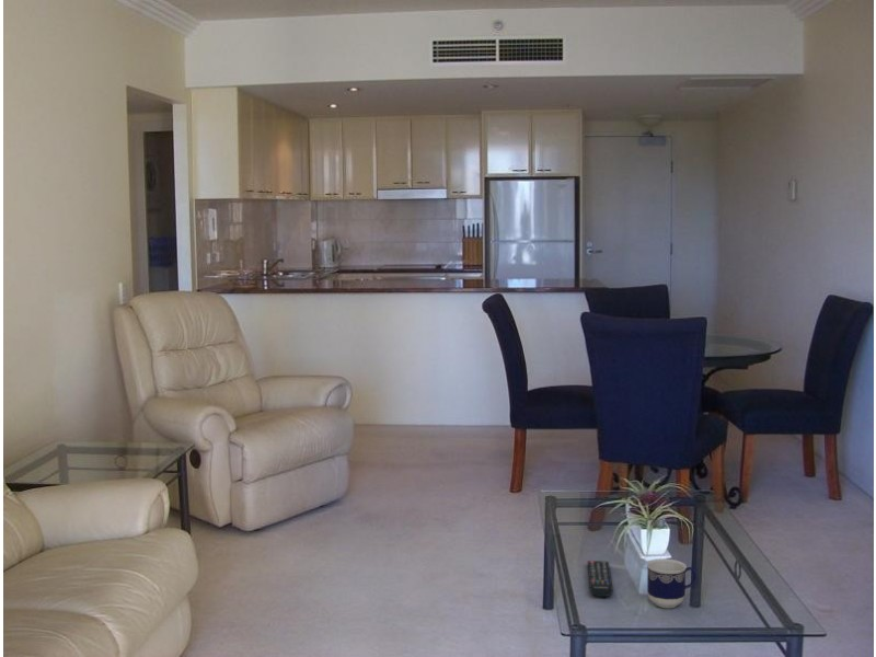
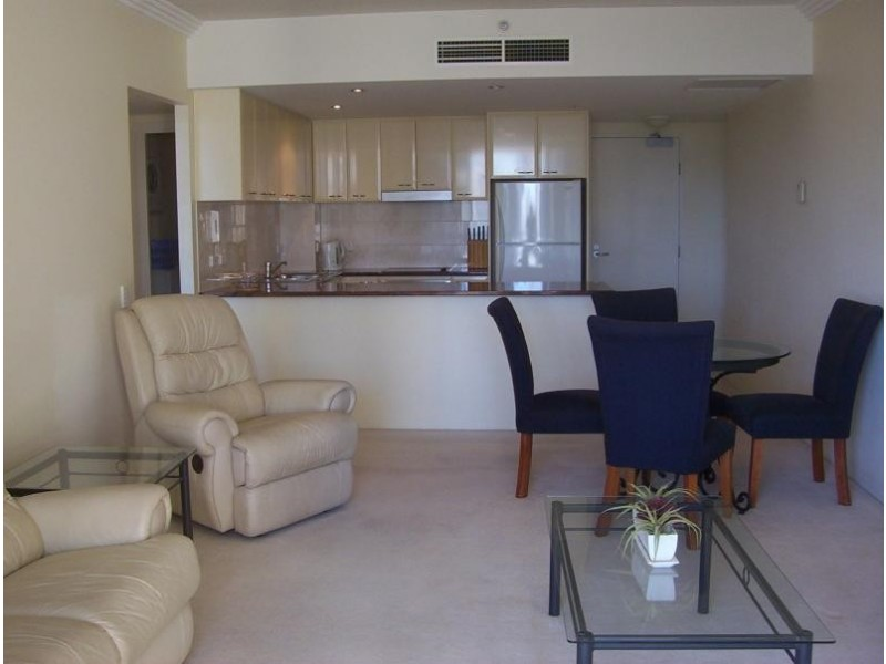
- remote control [587,560,614,598]
- cup [645,557,698,609]
